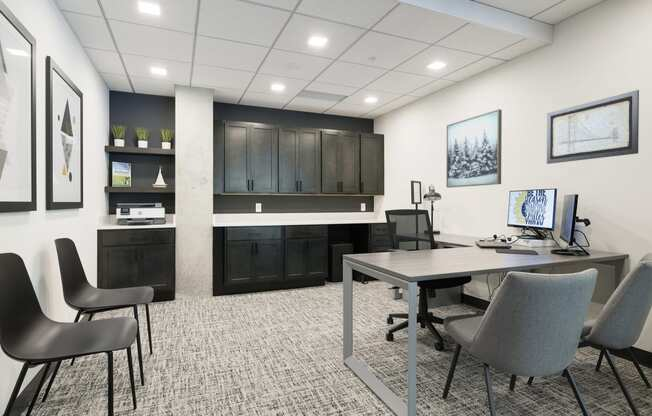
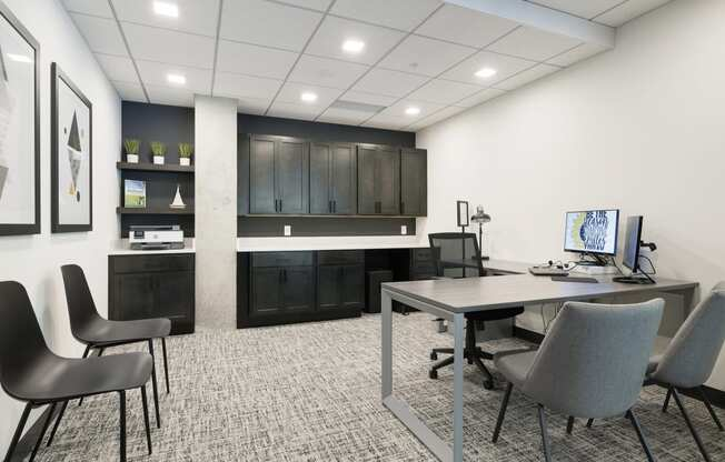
- wall art [546,89,640,165]
- wall art [445,109,503,189]
